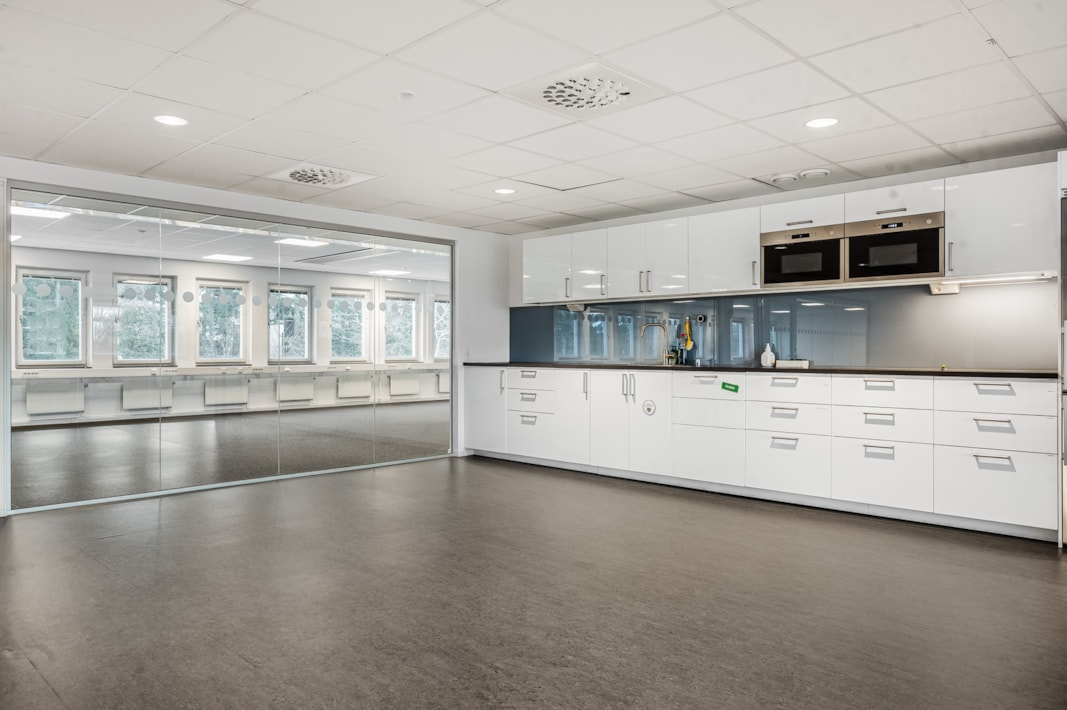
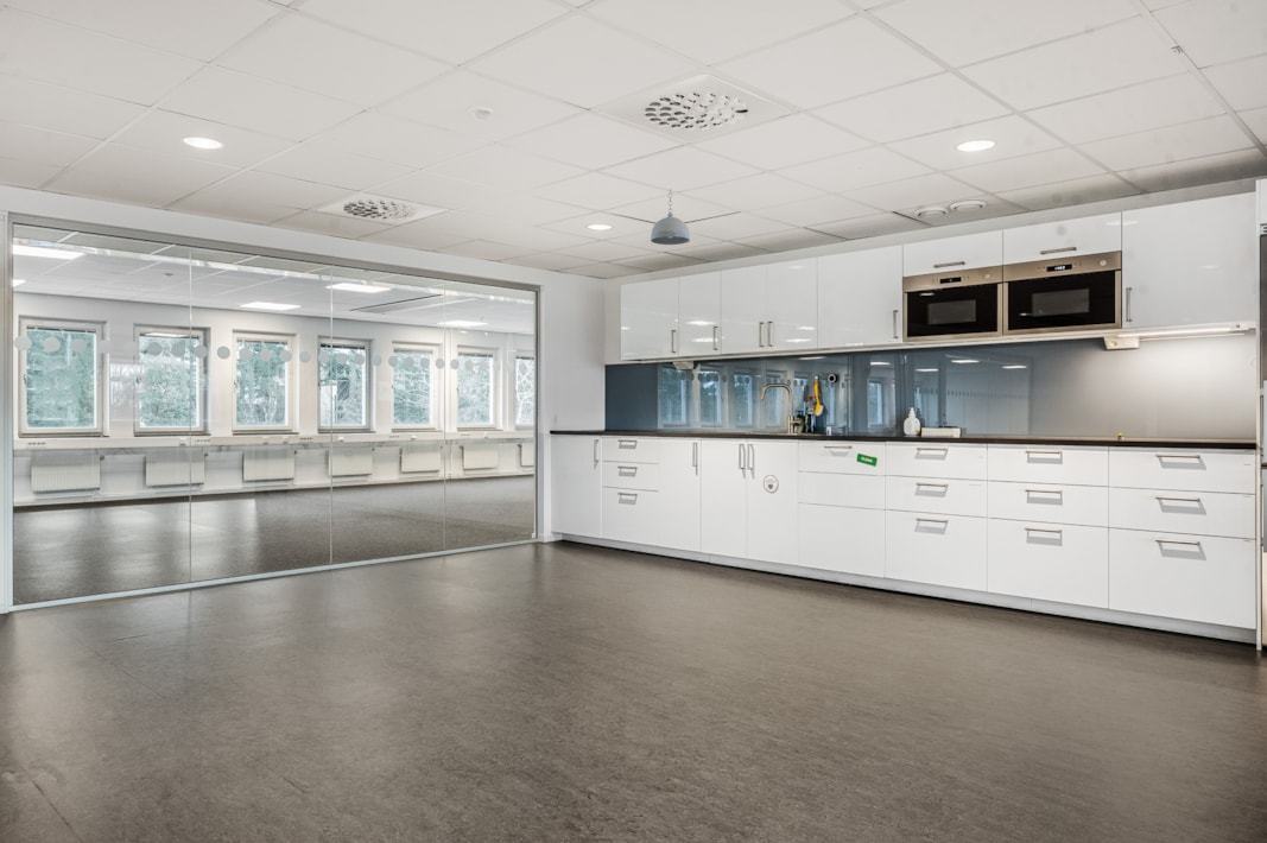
+ pendant light [650,188,691,246]
